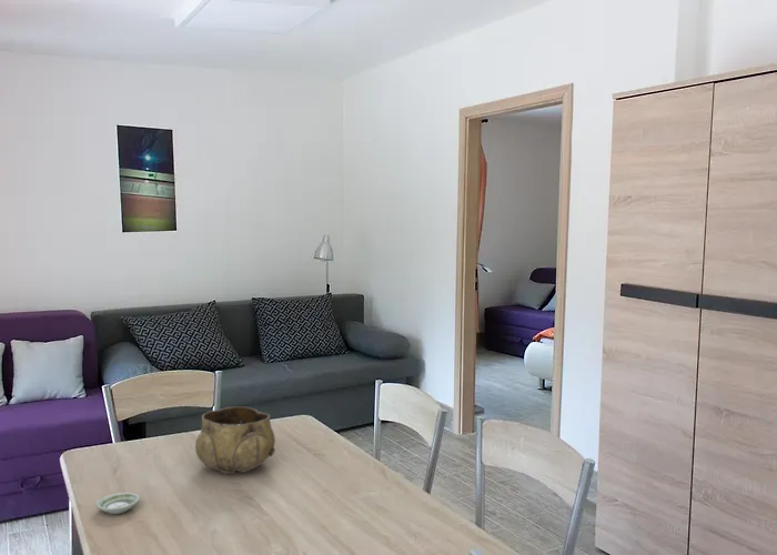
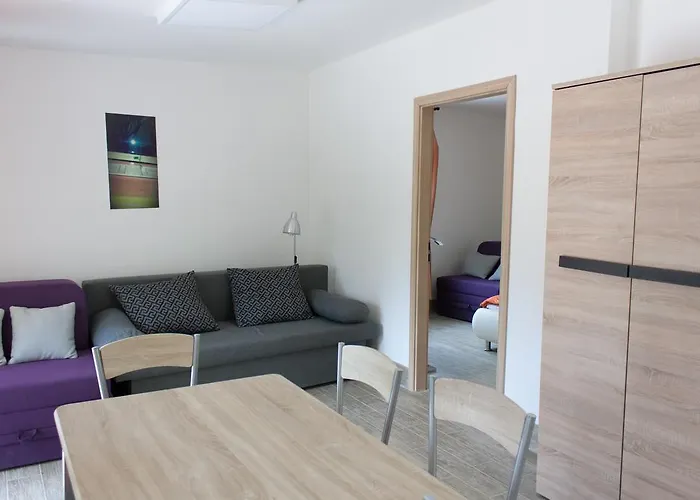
- decorative bowl [194,405,276,475]
- saucer [95,492,140,515]
